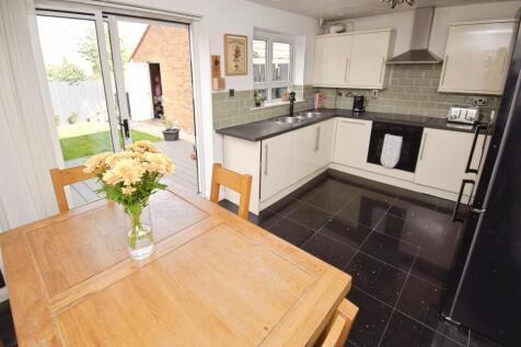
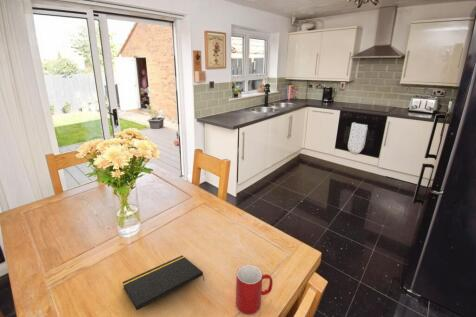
+ cup [235,264,273,315]
+ notepad [121,255,205,311]
